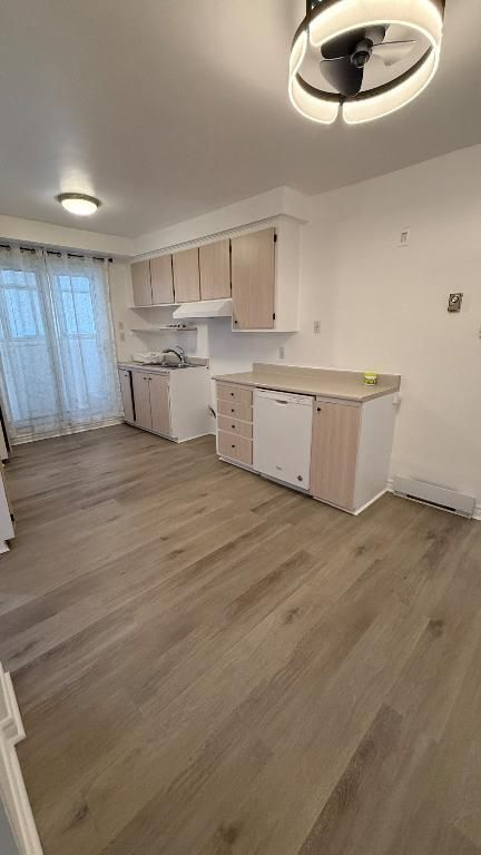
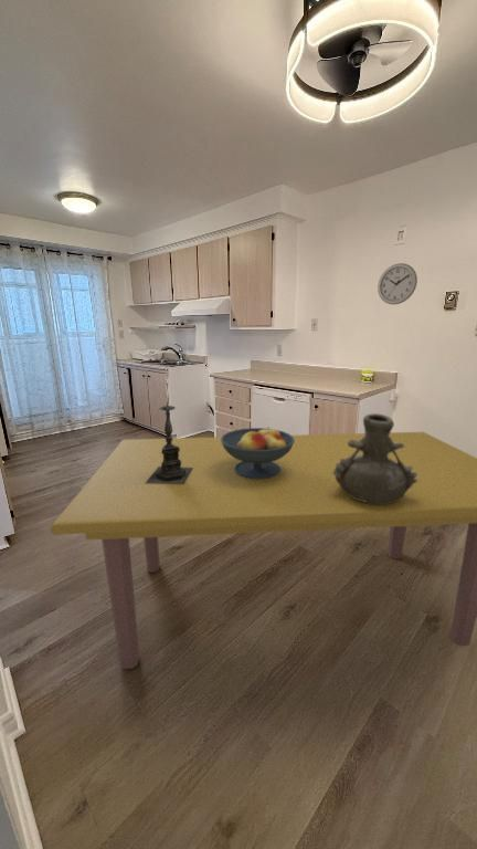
+ vase [332,412,417,504]
+ wall clock [377,262,418,306]
+ candle holder [146,394,193,485]
+ dining table [50,431,477,670]
+ fruit bowl [221,427,295,479]
